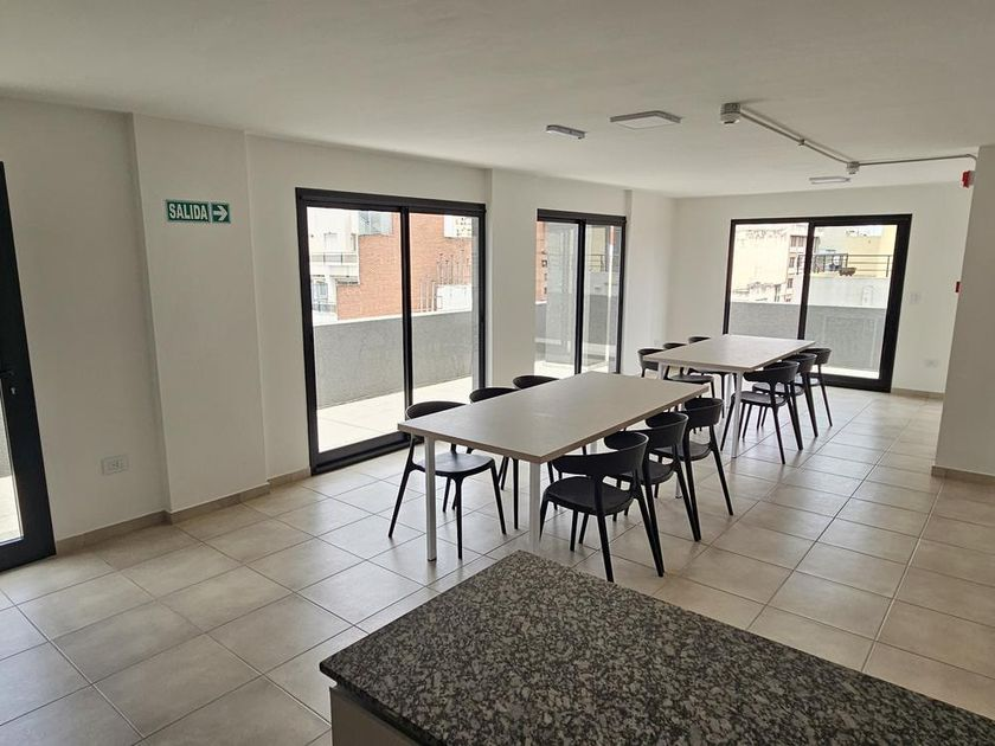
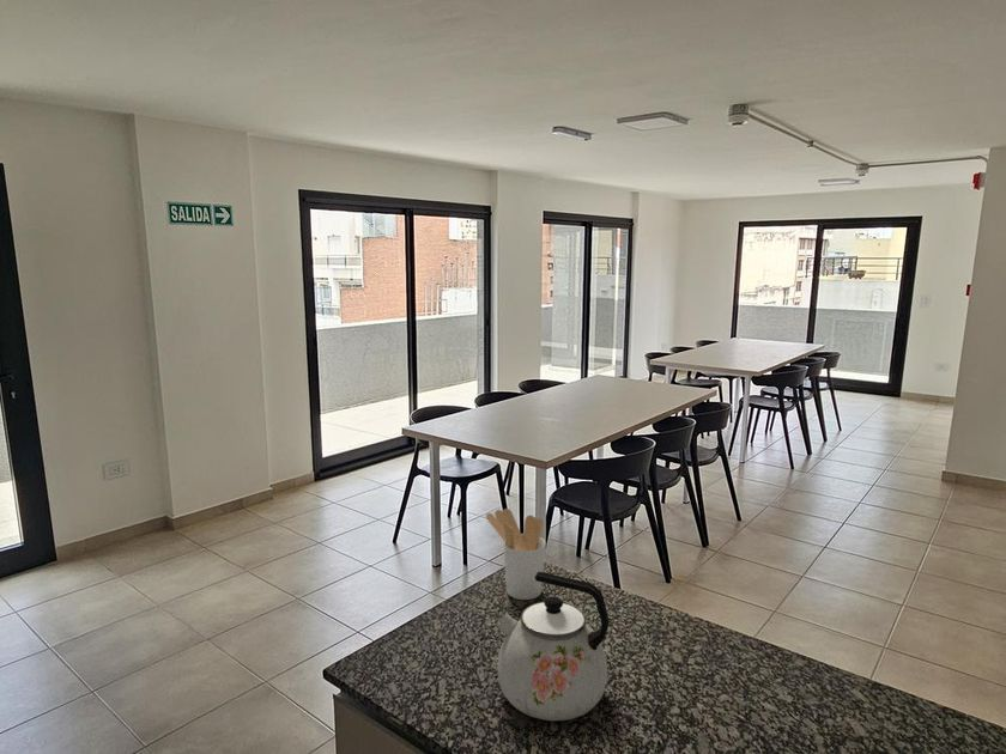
+ utensil holder [485,507,547,601]
+ kettle [496,571,610,722]
